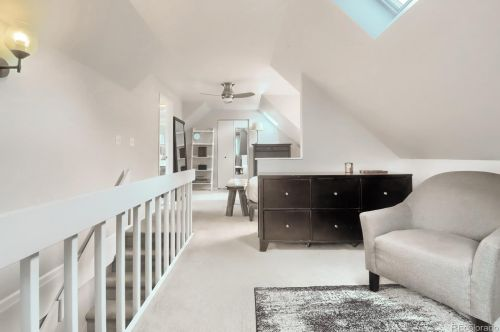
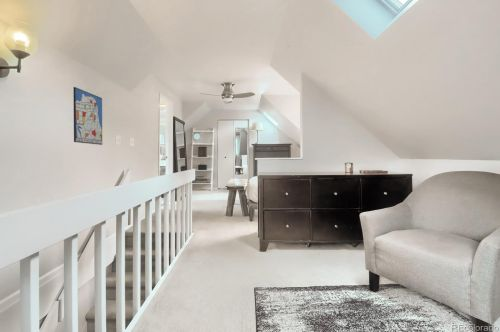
+ wall art [73,86,103,146]
